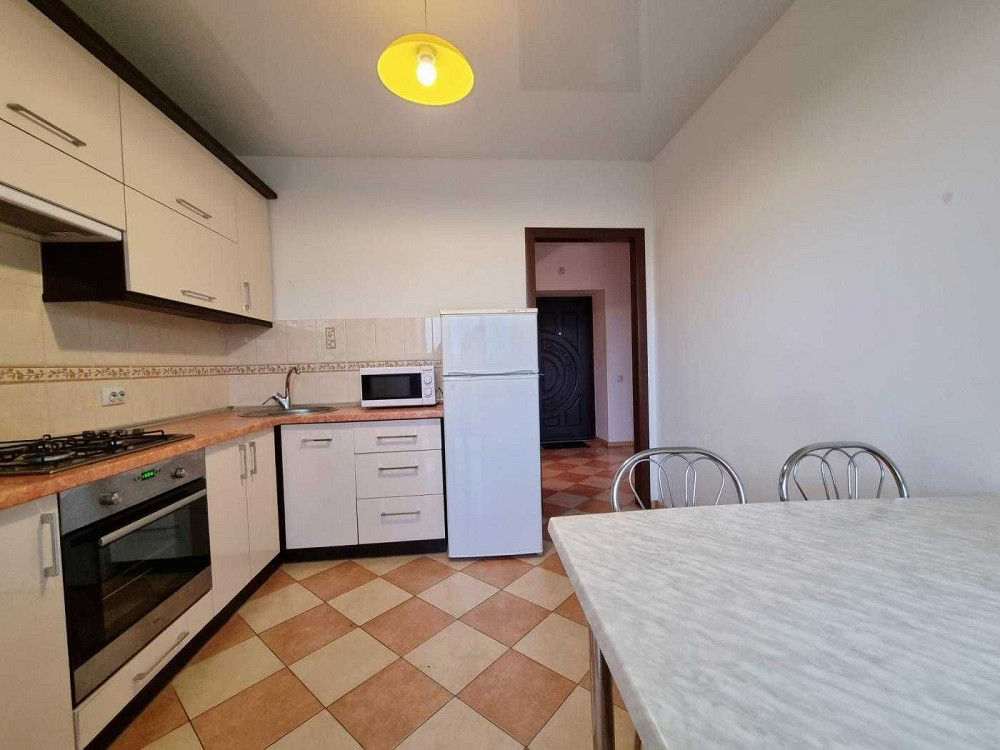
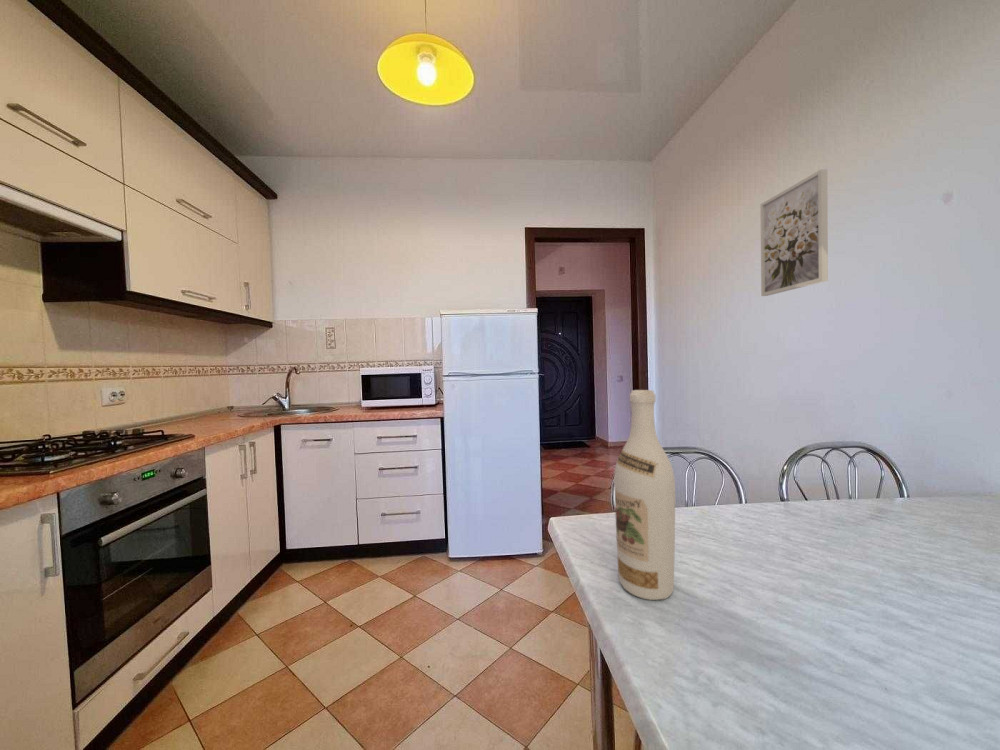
+ wine bottle [613,389,676,601]
+ wall art [759,168,829,297]
